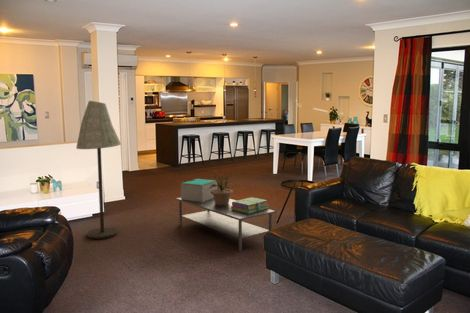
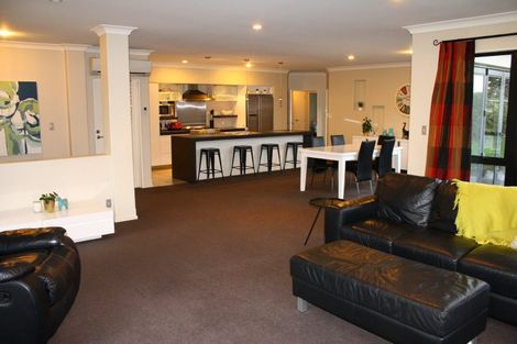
- floor lamp [75,100,122,240]
- coffee table [175,197,276,252]
- decorative box [180,178,218,202]
- stack of books [231,196,269,214]
- potted plant [208,169,236,205]
